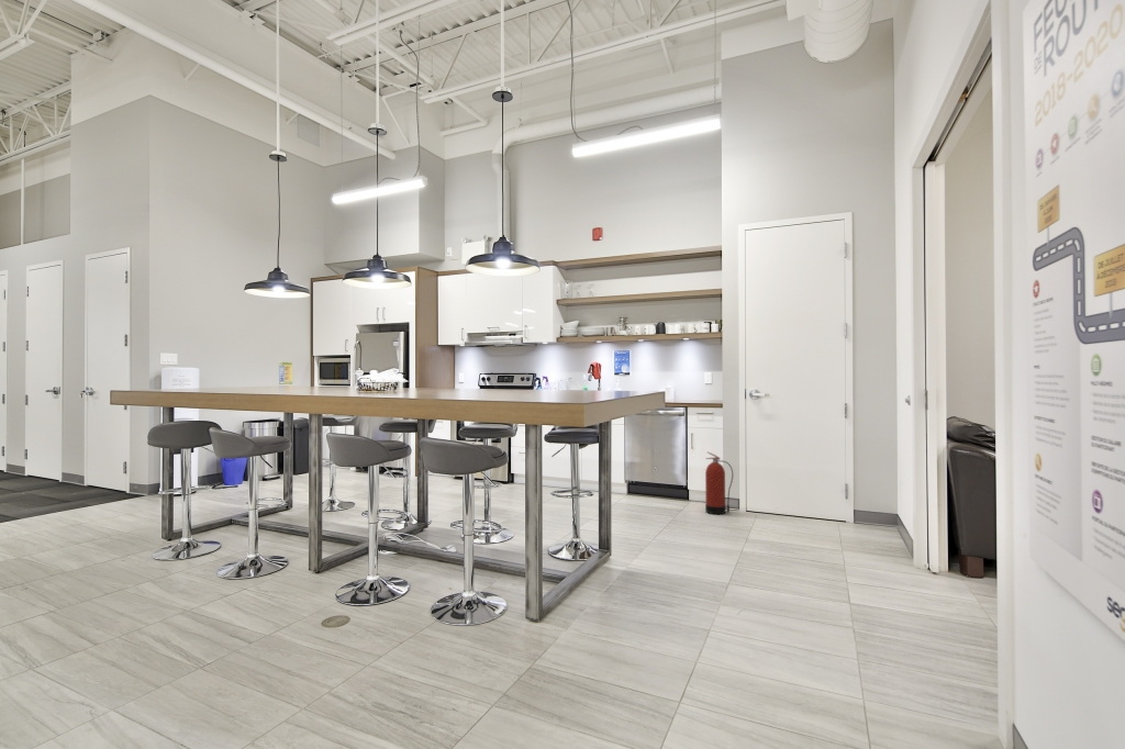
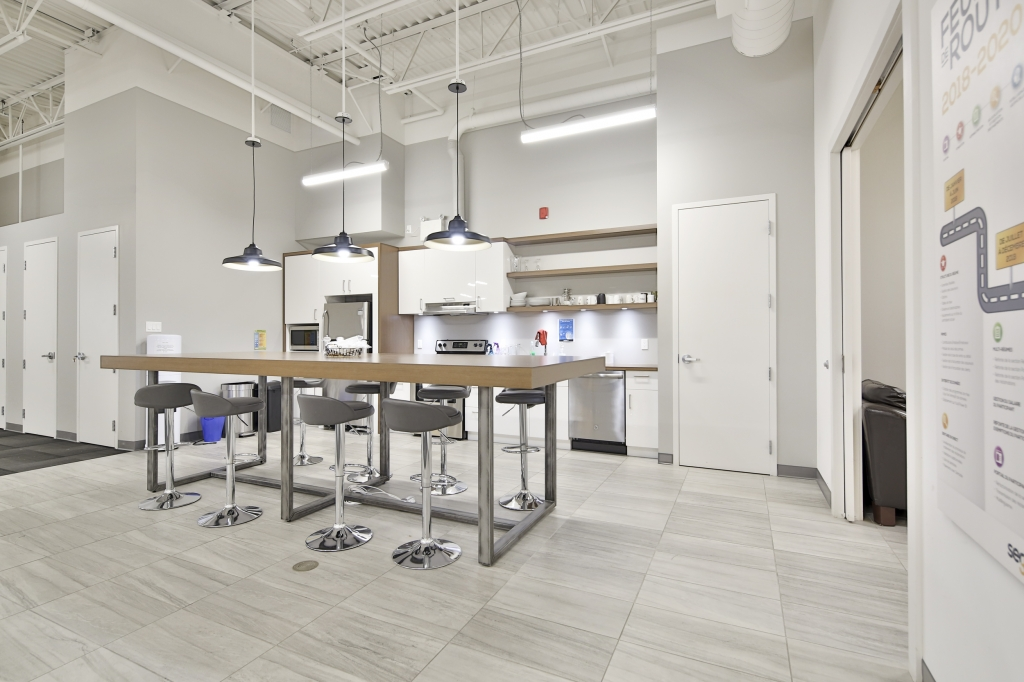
- fire extinguisher [704,451,734,515]
